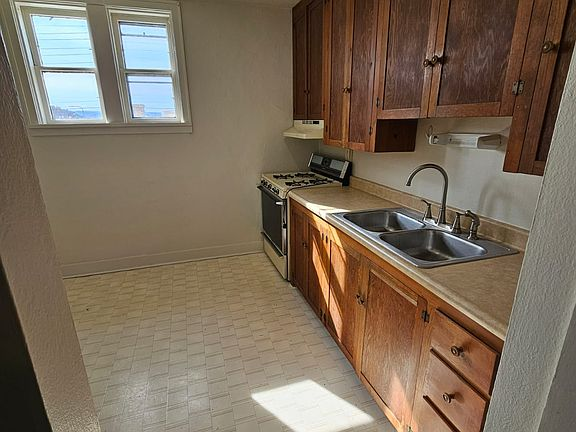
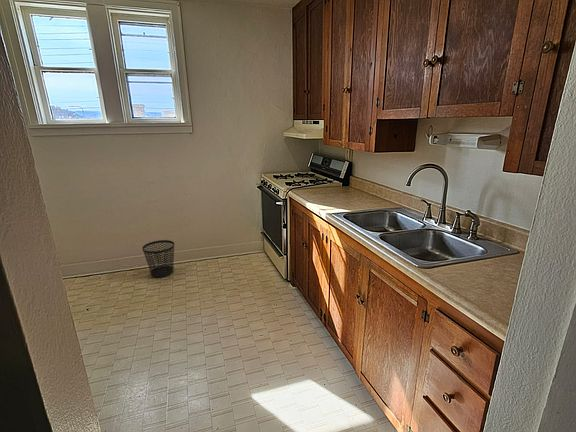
+ wastebasket [141,239,175,279]
